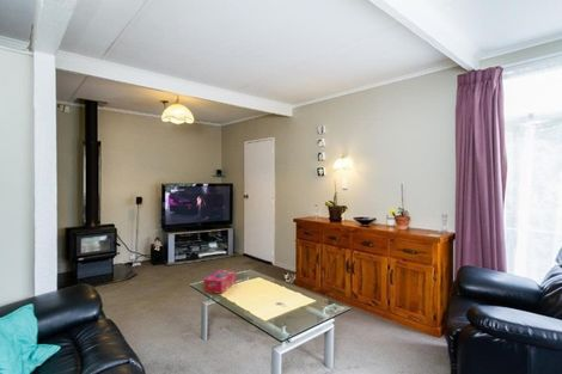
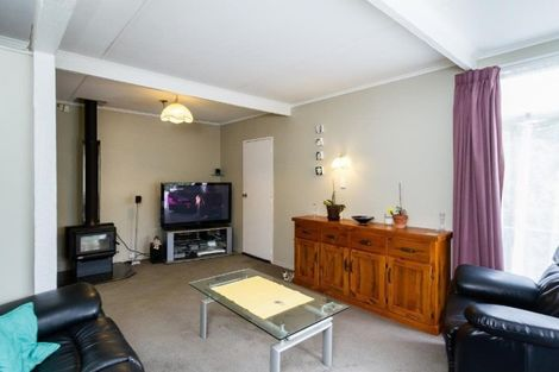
- tissue box [202,269,237,295]
